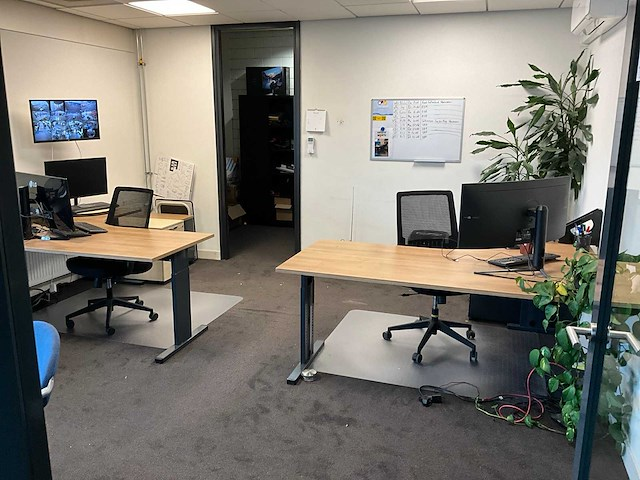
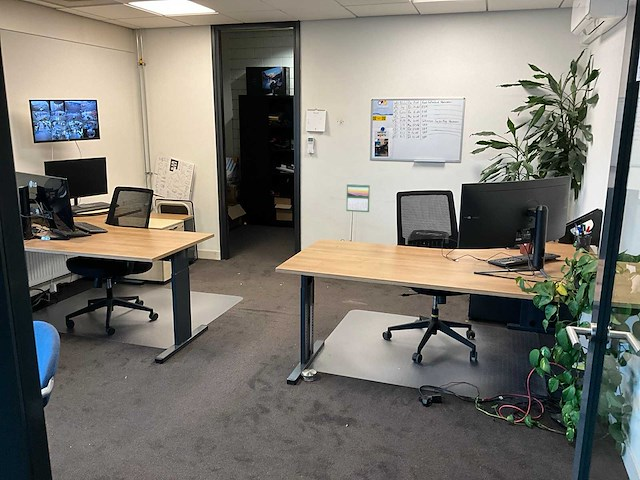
+ calendar [346,183,371,213]
